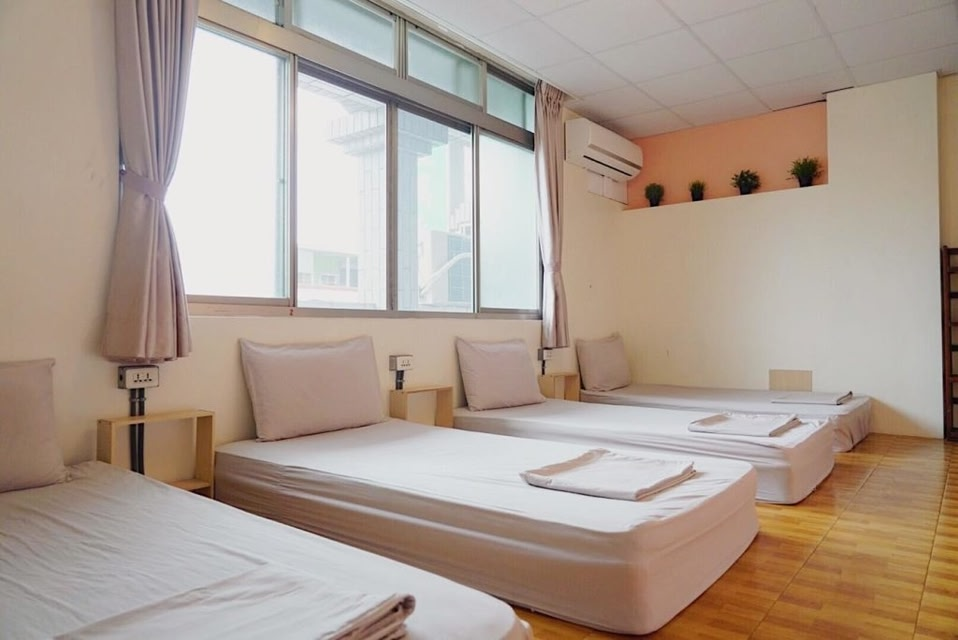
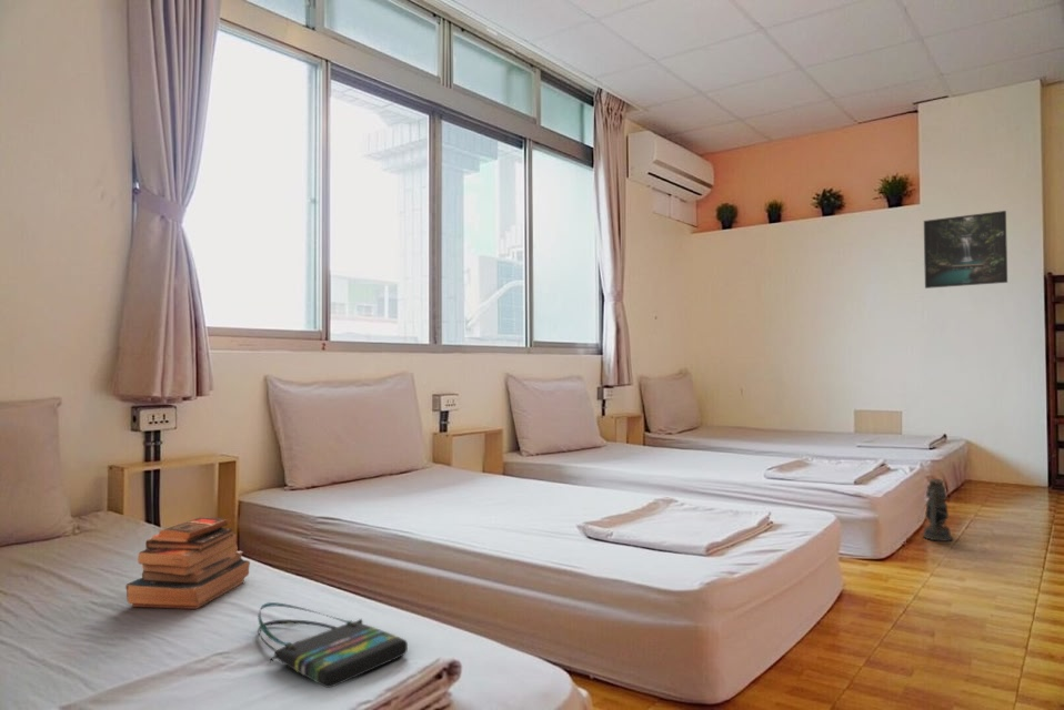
+ book [124,516,251,610]
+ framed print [923,210,1008,290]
+ tote bag [257,601,409,689]
+ lantern [916,477,953,542]
